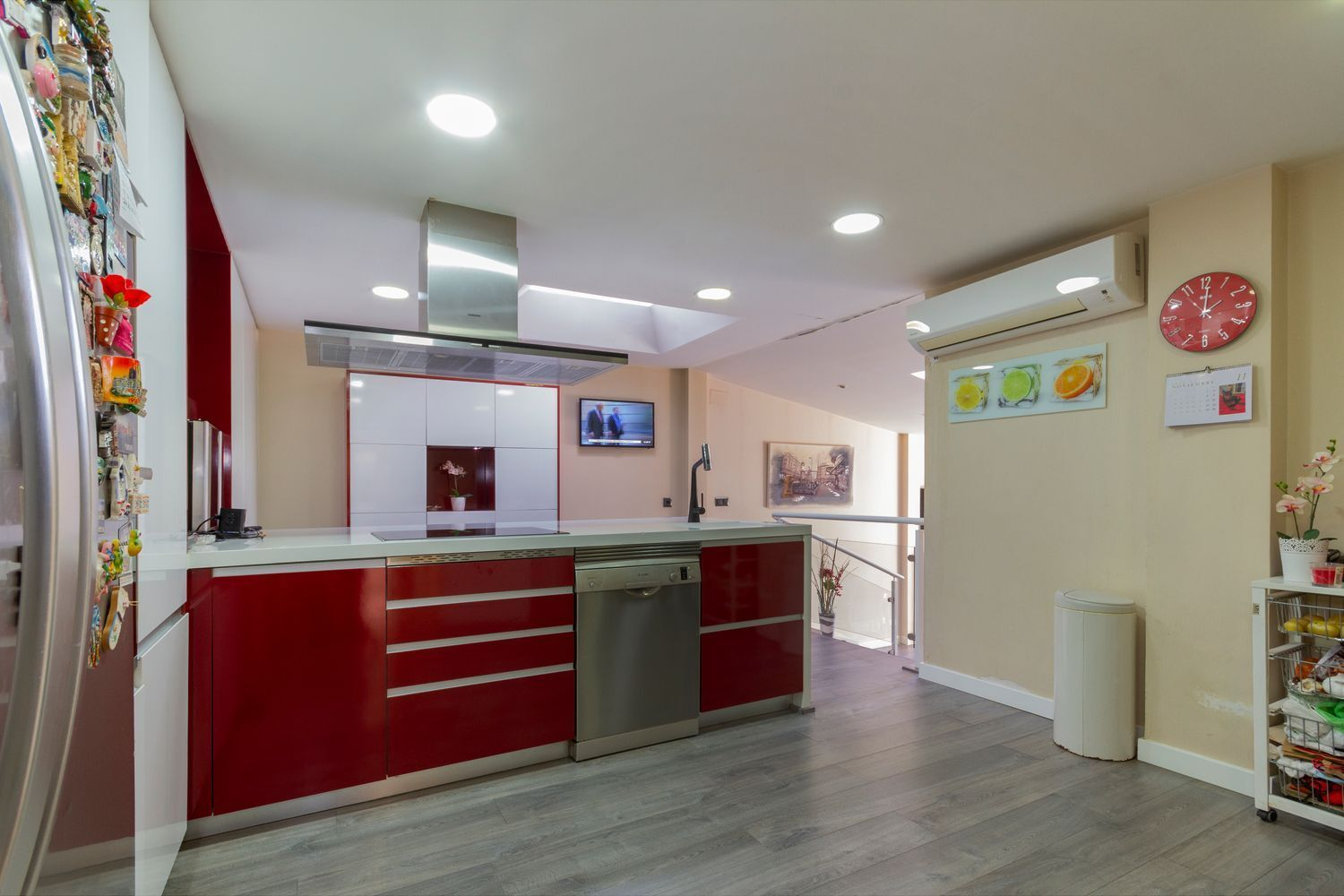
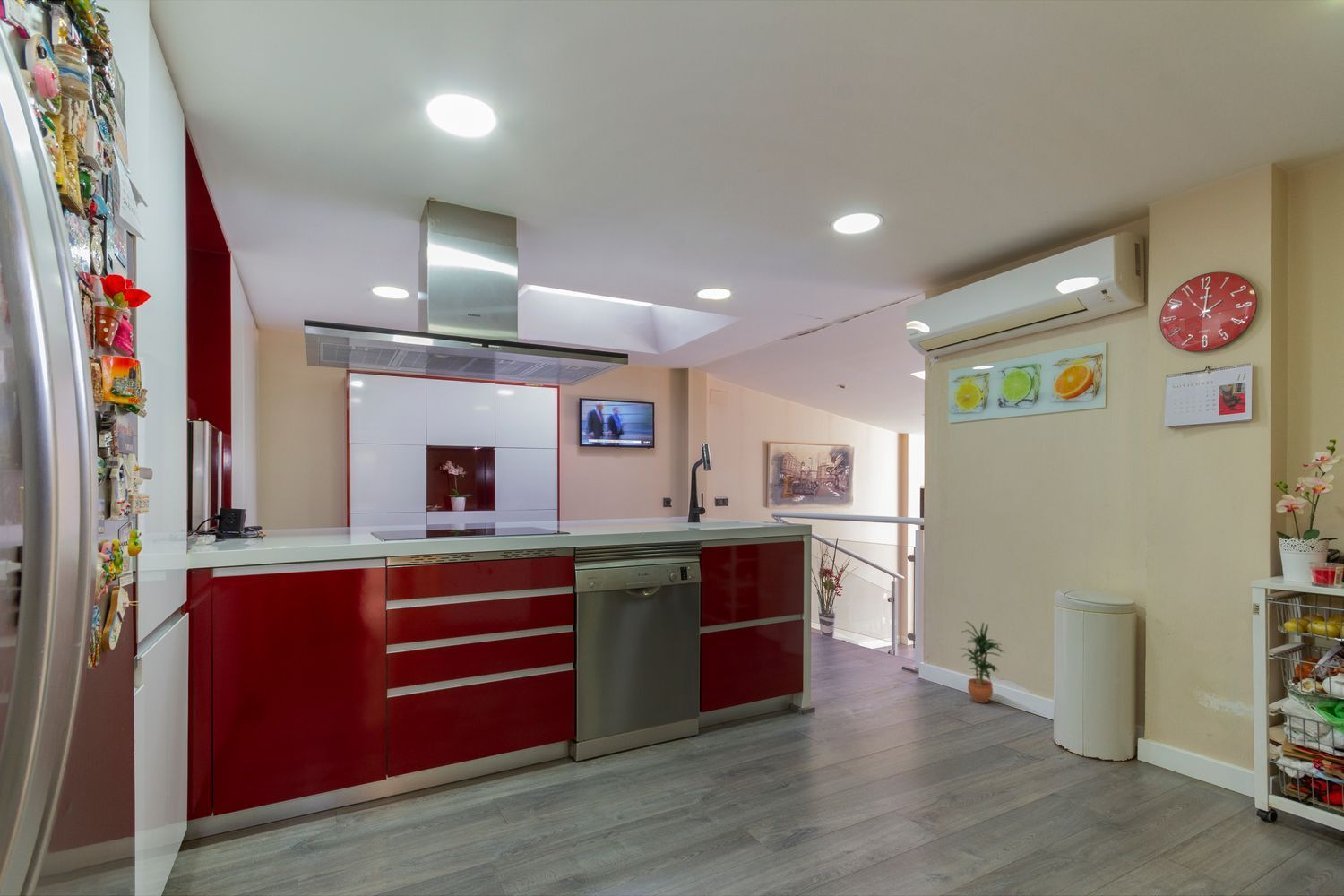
+ potted plant [959,620,1005,704]
